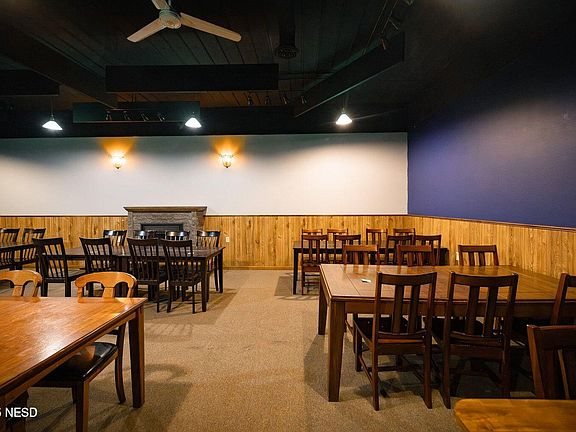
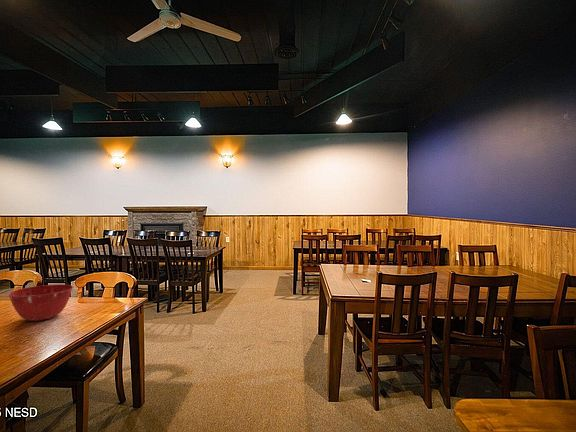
+ mixing bowl [7,283,74,322]
